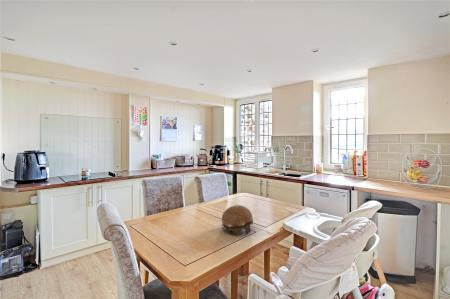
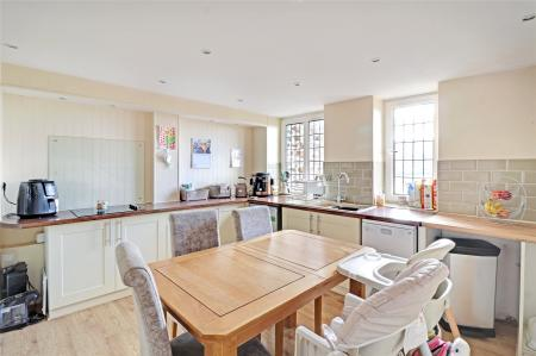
- decorative bowl [220,204,254,236]
